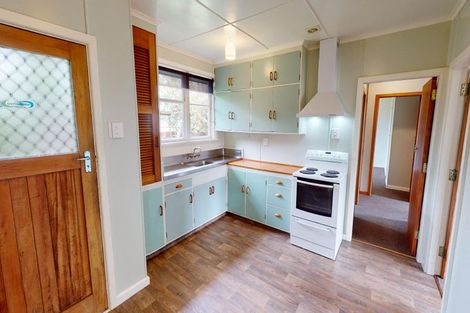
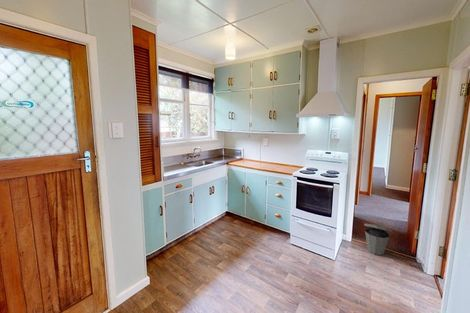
+ trash can [363,222,393,256]
